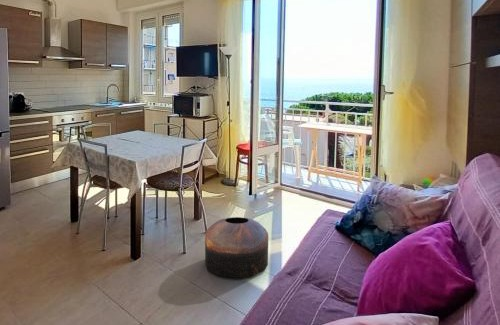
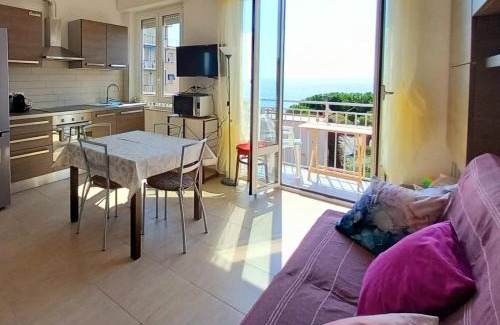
- pouf [204,216,269,278]
